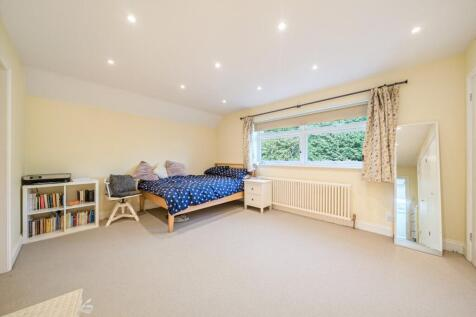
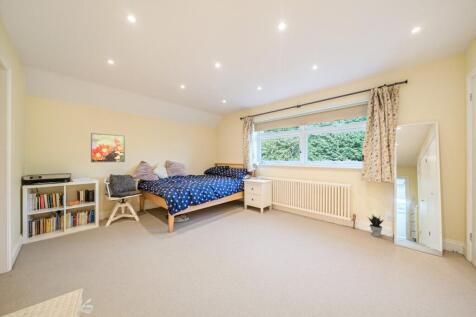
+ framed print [90,132,126,163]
+ potted plant [366,214,384,238]
